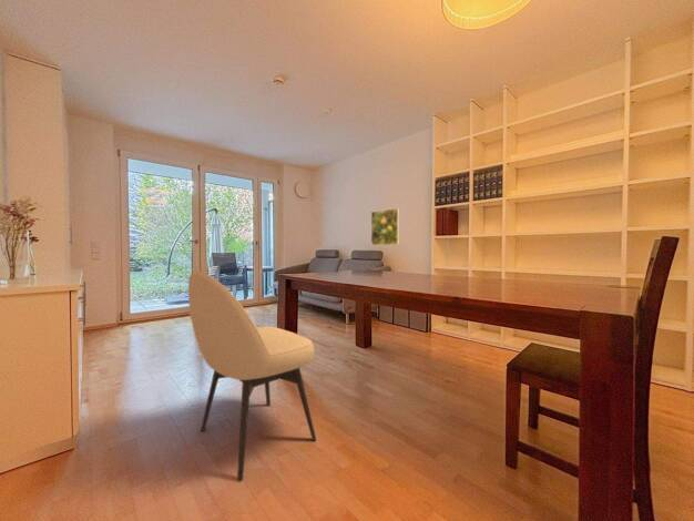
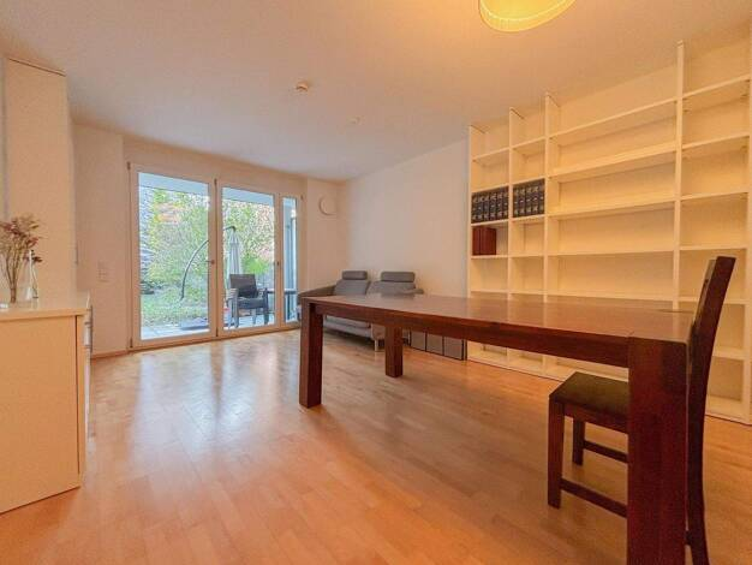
- chair [187,269,317,481]
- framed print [370,207,400,246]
